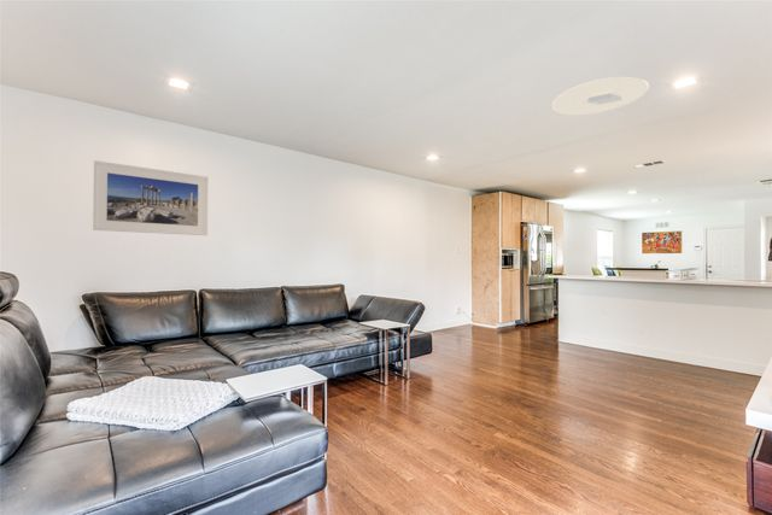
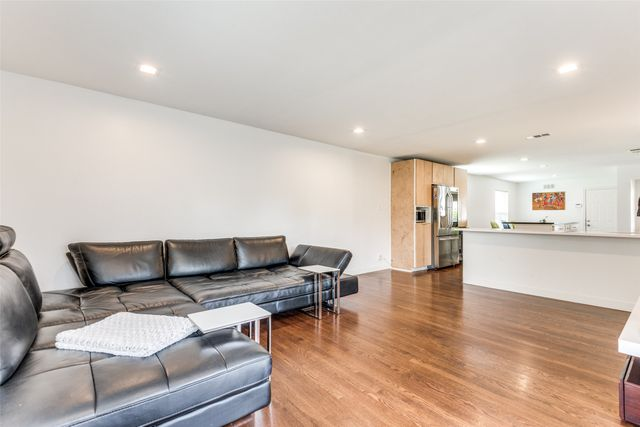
- ceiling light [551,75,650,117]
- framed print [92,159,210,236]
